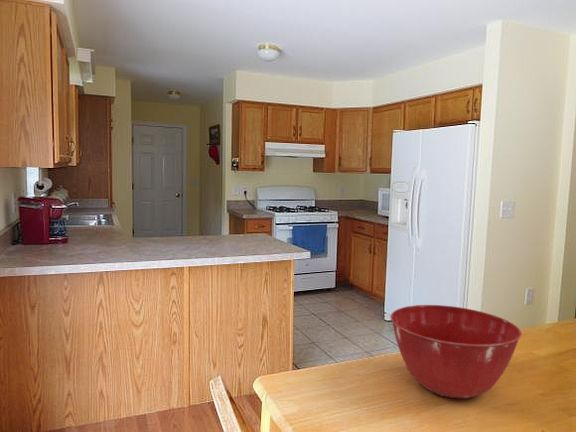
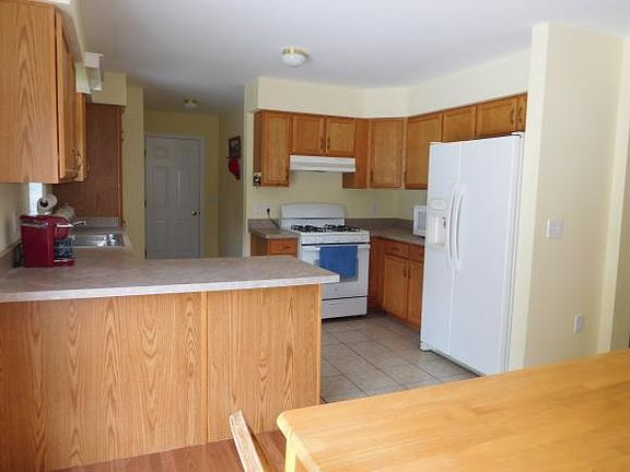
- mixing bowl [390,304,523,399]
